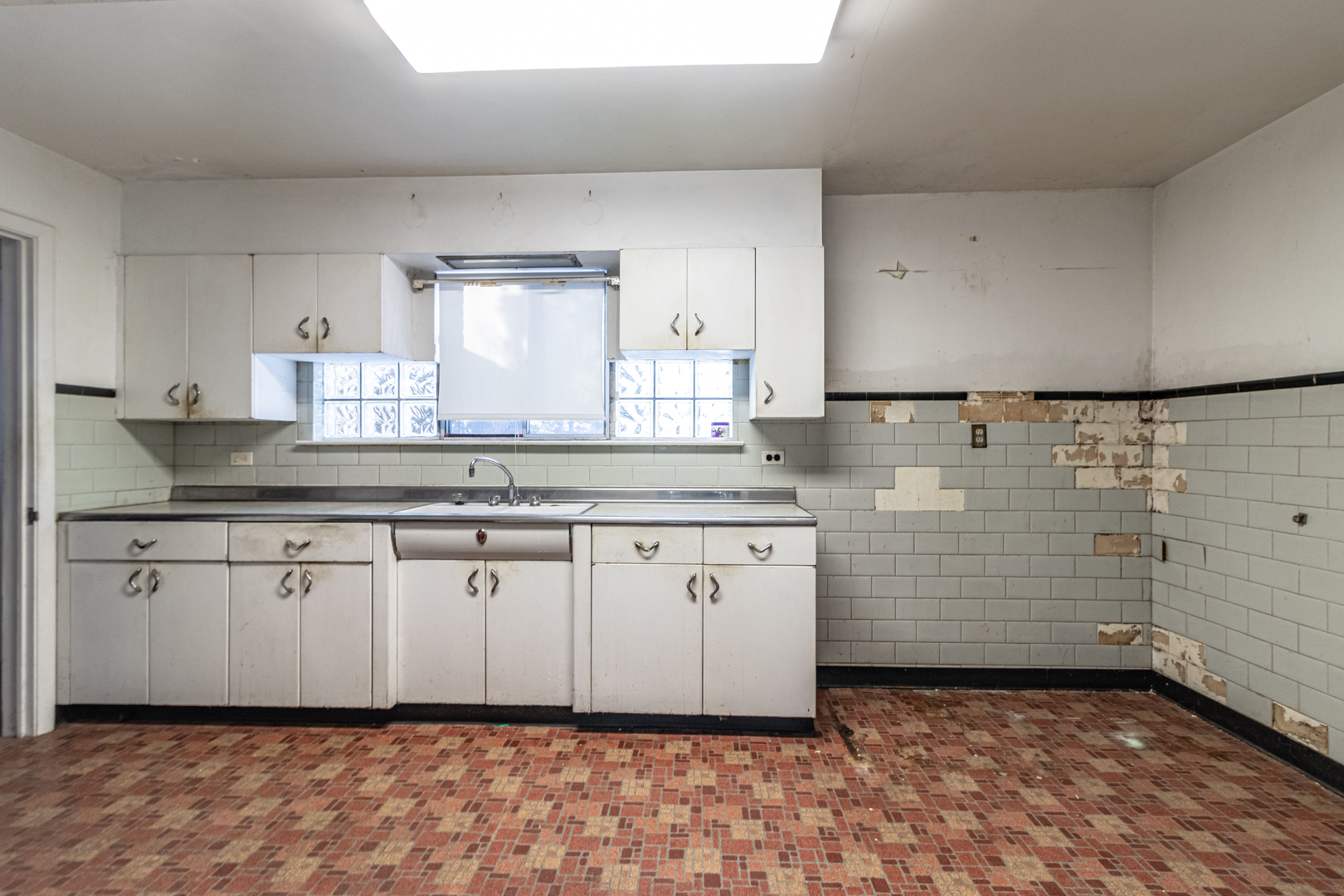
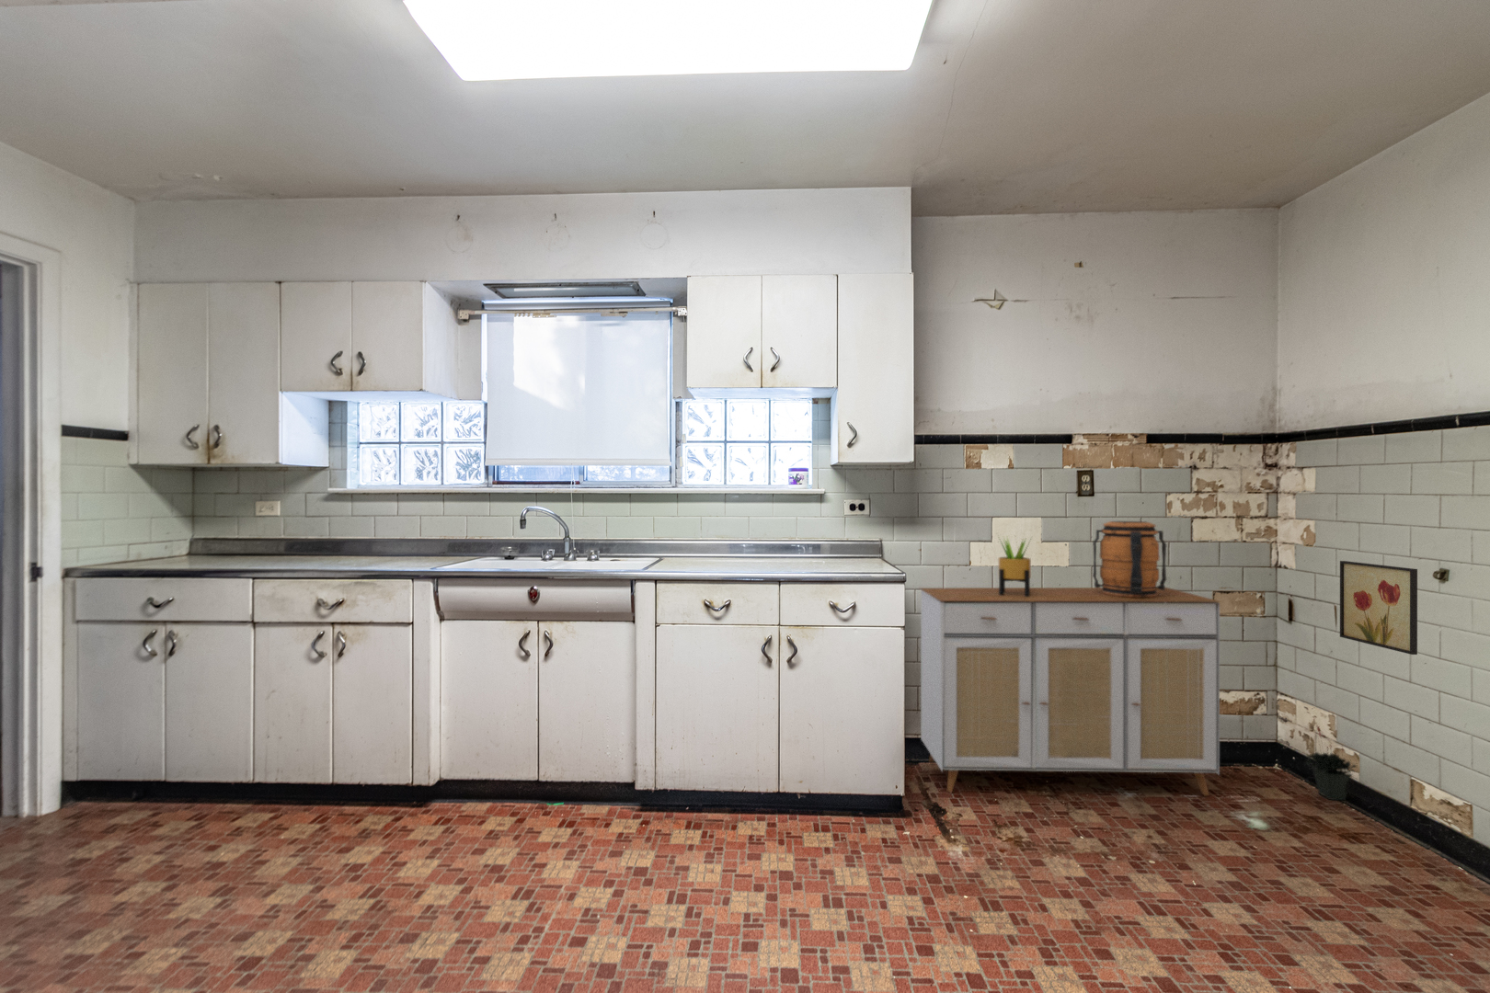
+ canister [1092,521,1167,597]
+ potted plant [1304,717,1358,801]
+ wall art [1339,560,1418,656]
+ potted plant [996,533,1033,596]
+ sideboard [919,586,1223,797]
